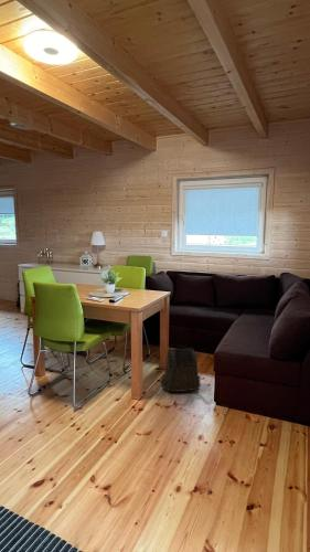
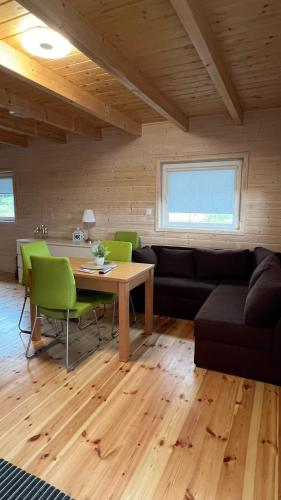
- backpack [160,344,202,393]
